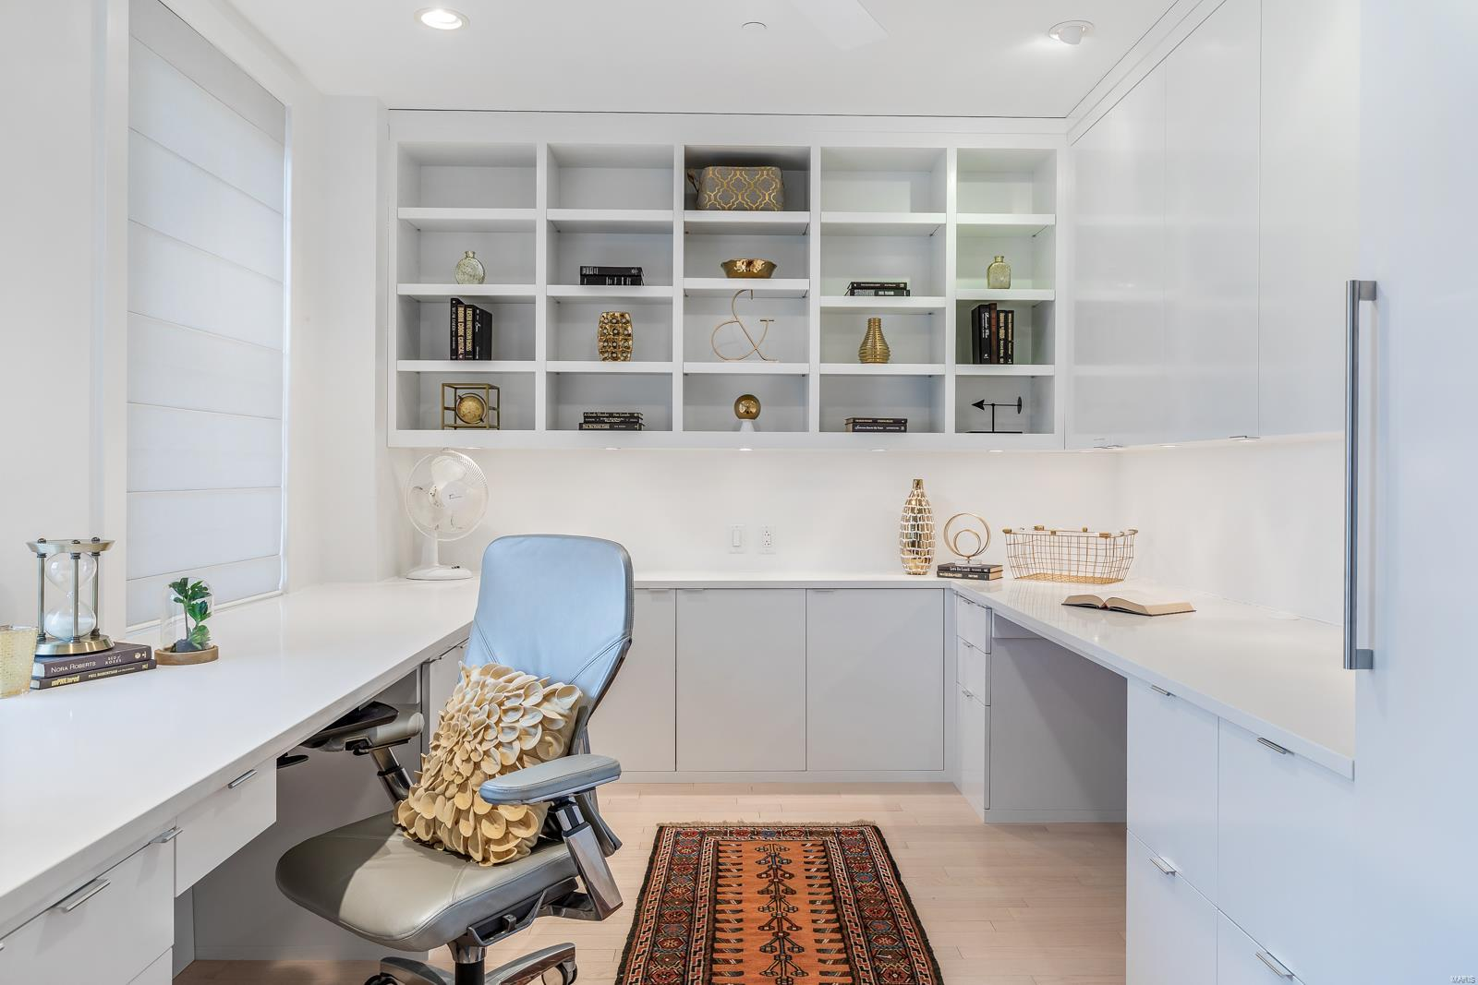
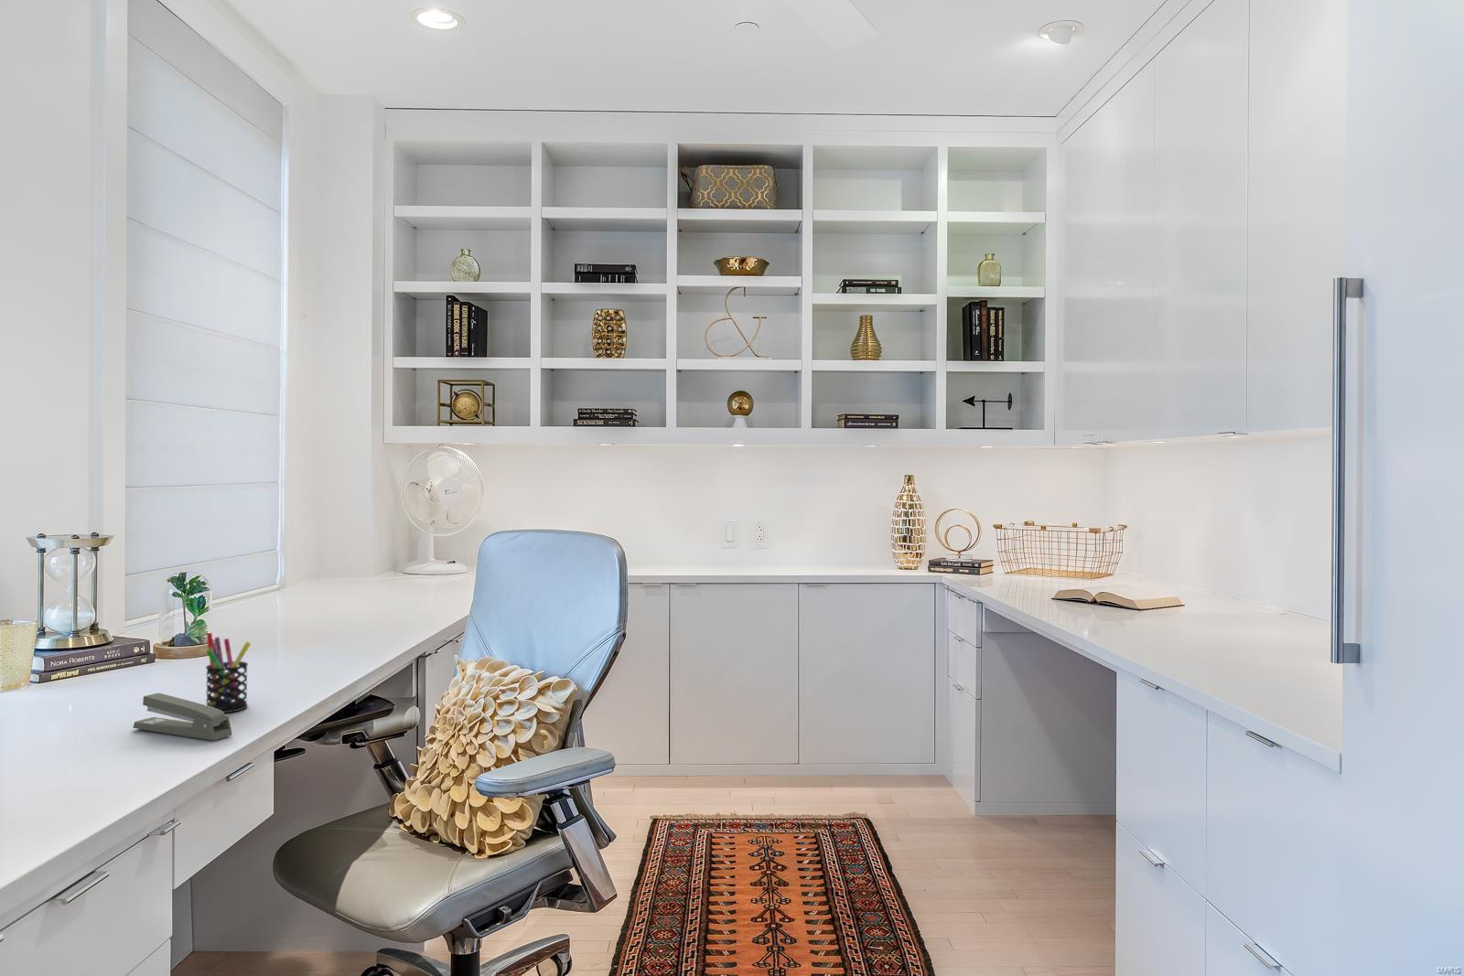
+ pen holder [205,632,252,713]
+ stapler [133,693,233,741]
